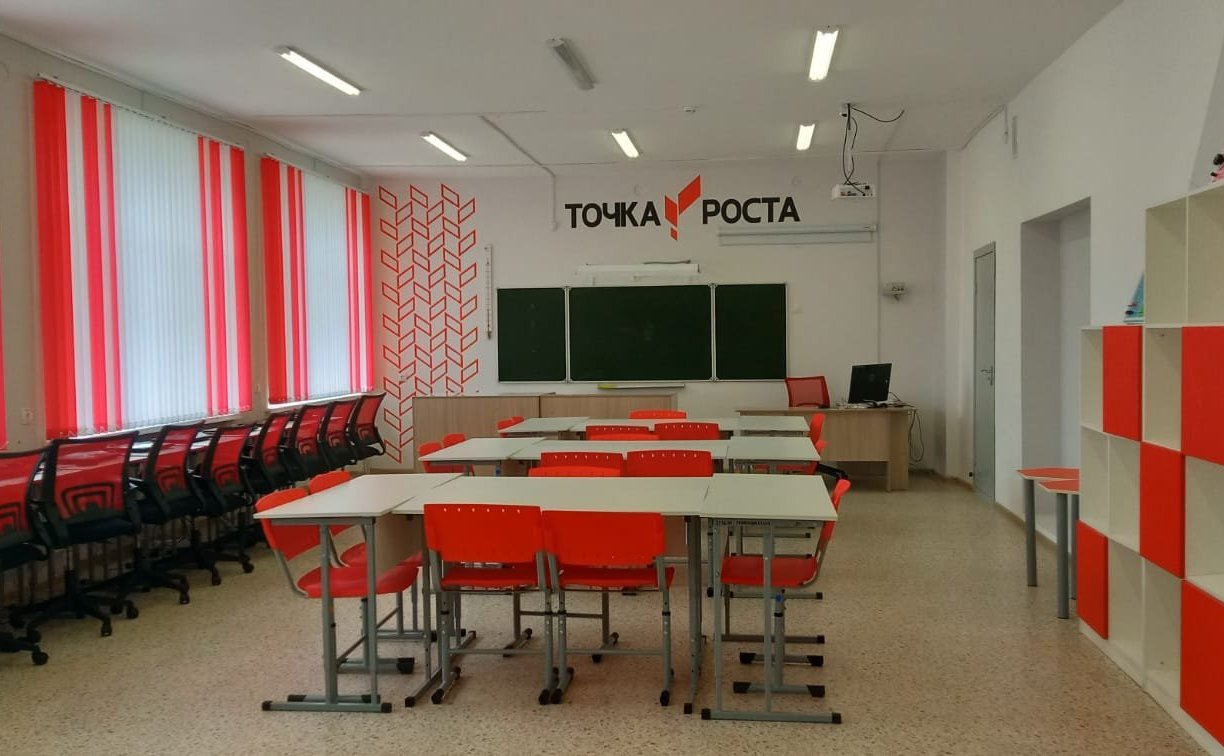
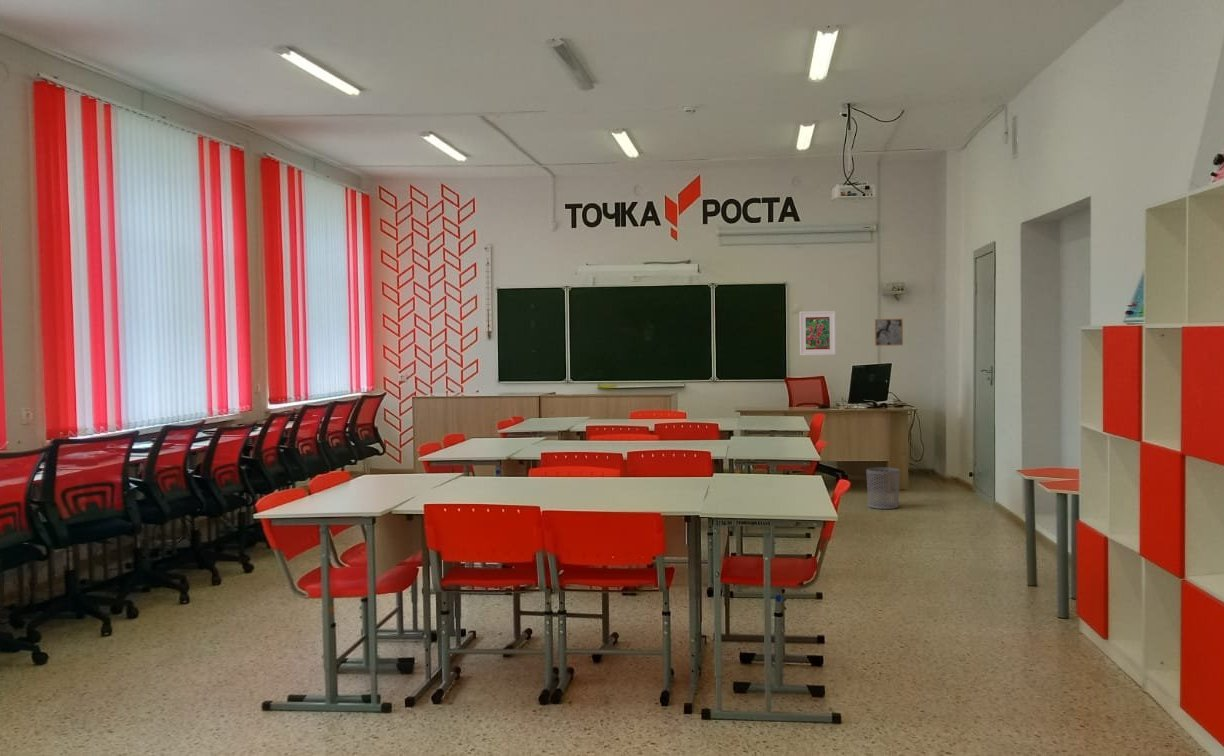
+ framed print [798,310,837,356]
+ wall art [874,318,904,347]
+ waste bin [865,467,901,510]
